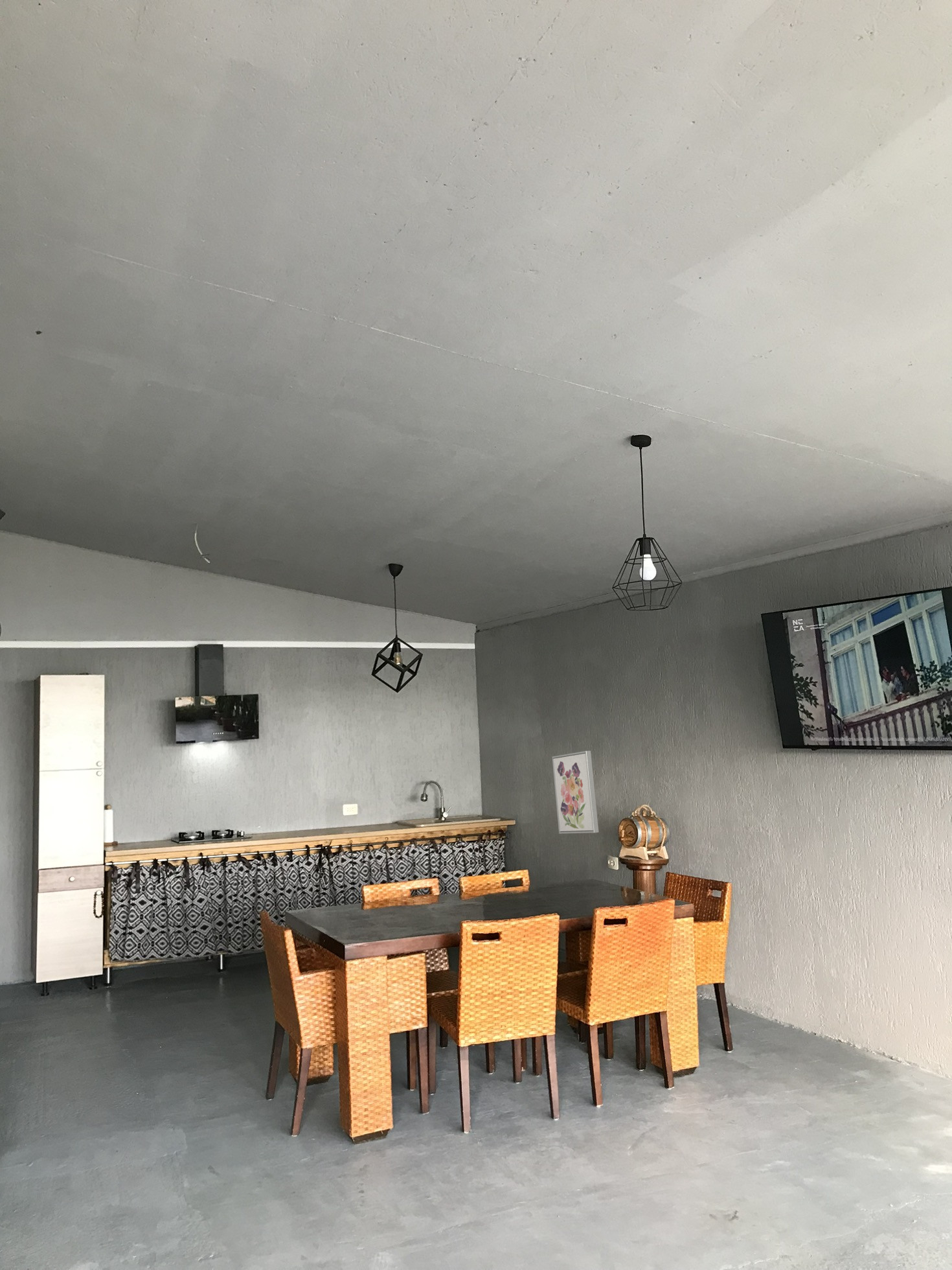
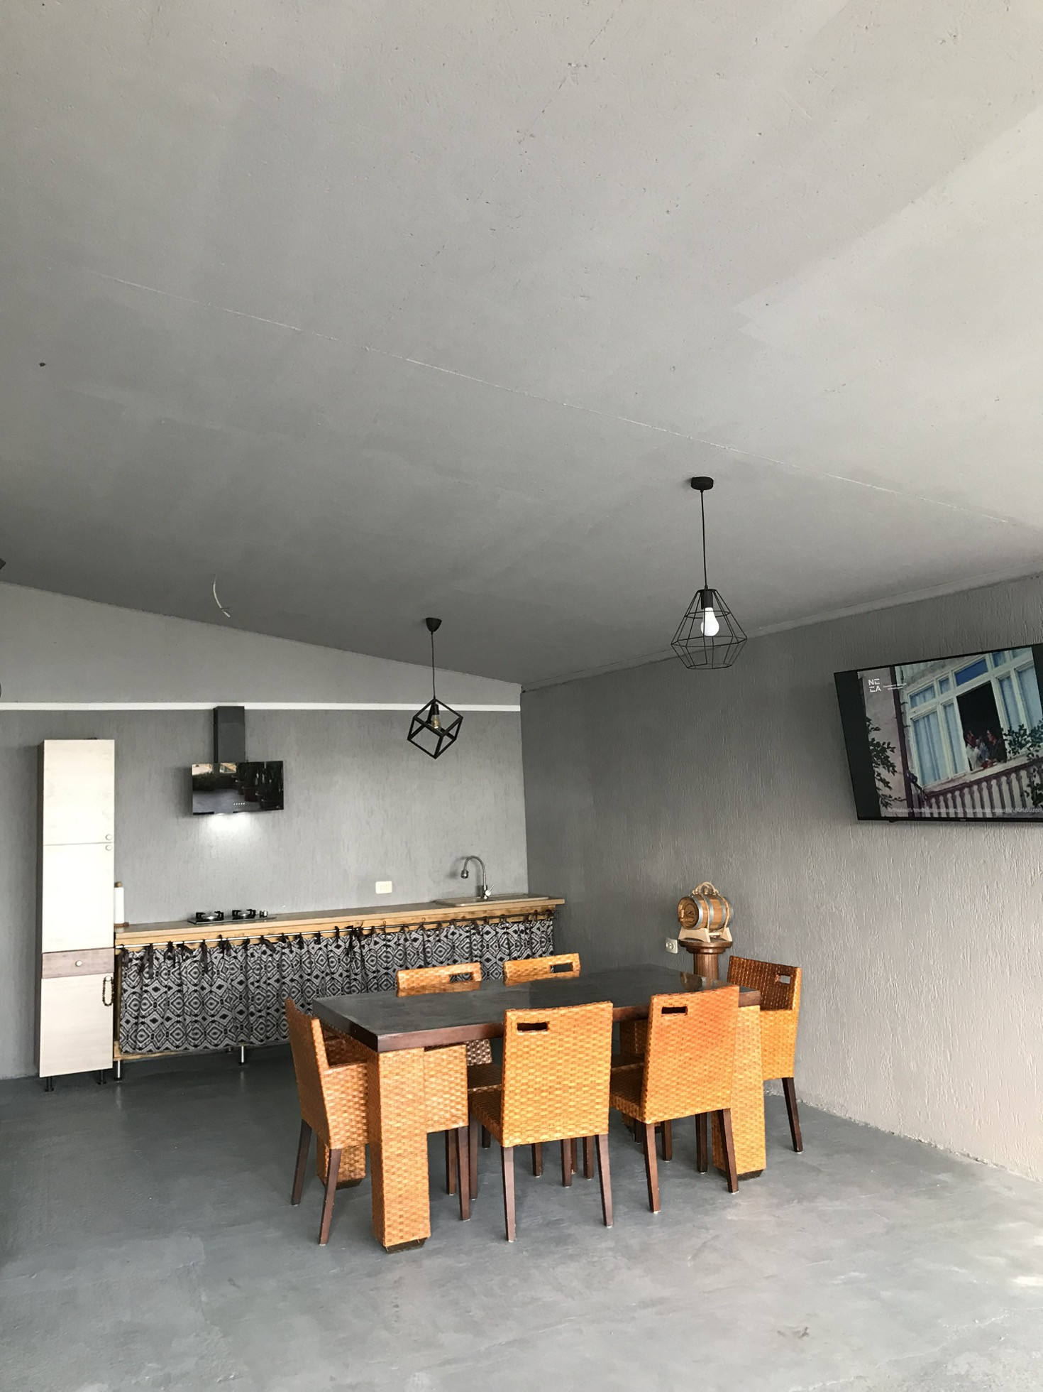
- wall art [551,750,599,835]
